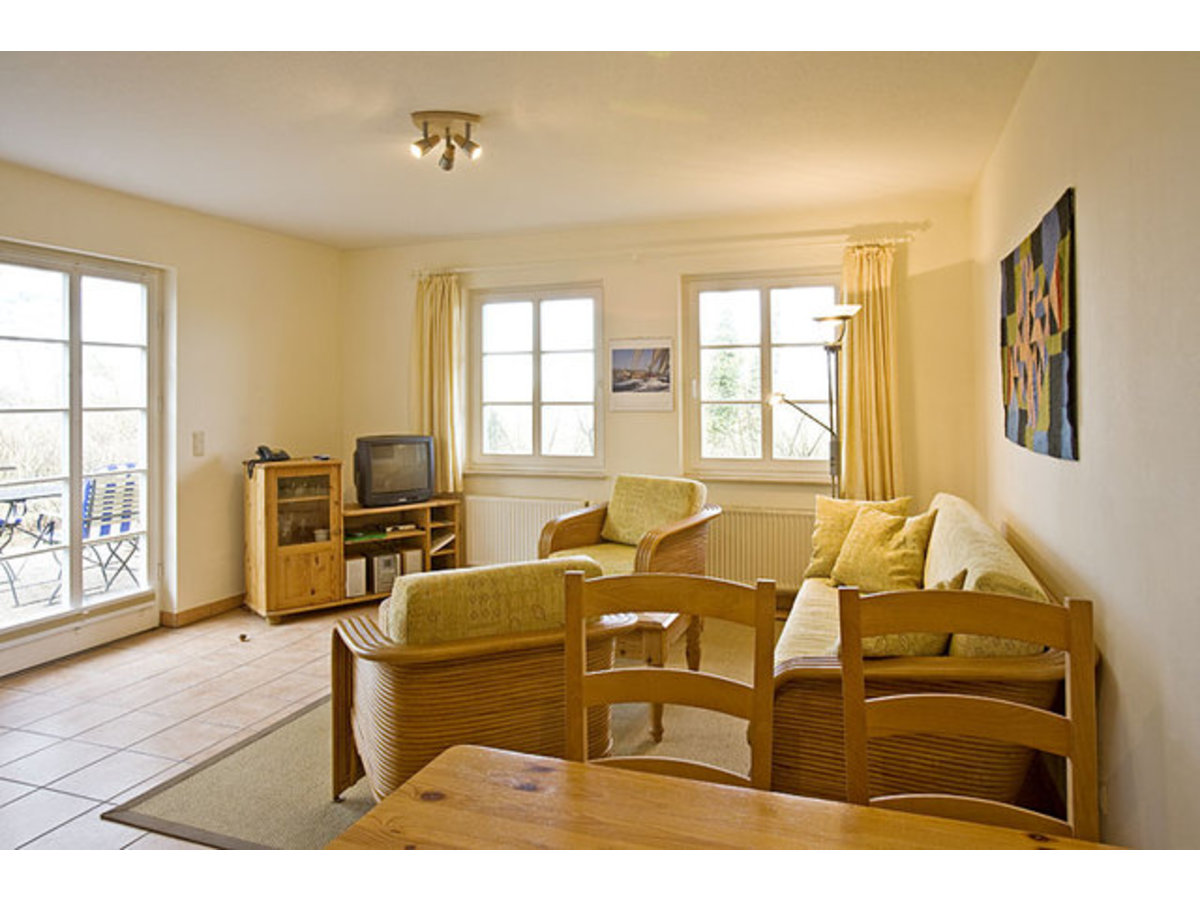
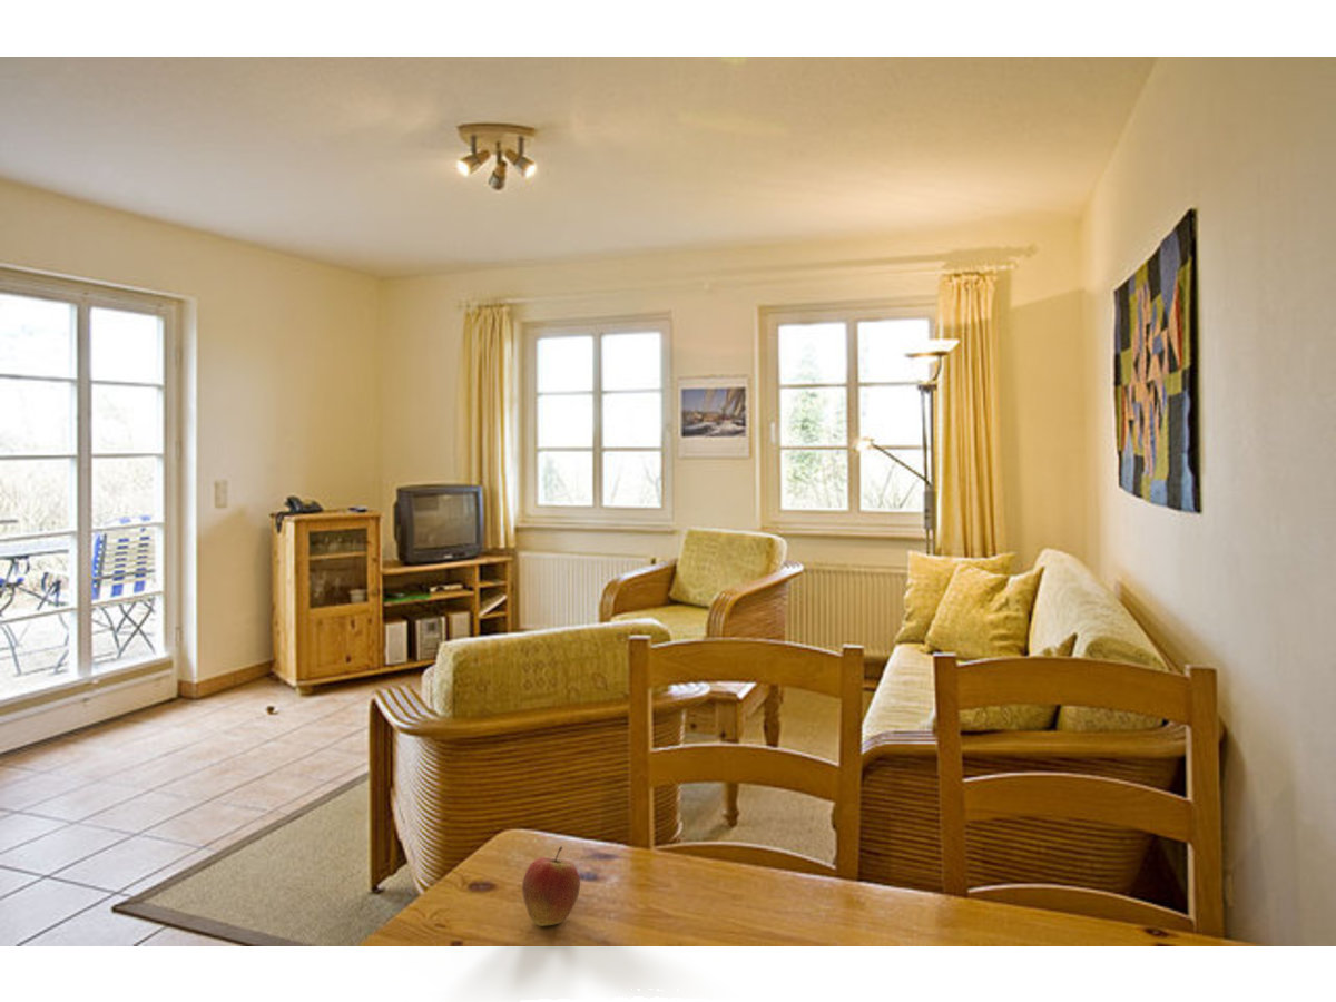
+ fruit [521,845,581,927]
